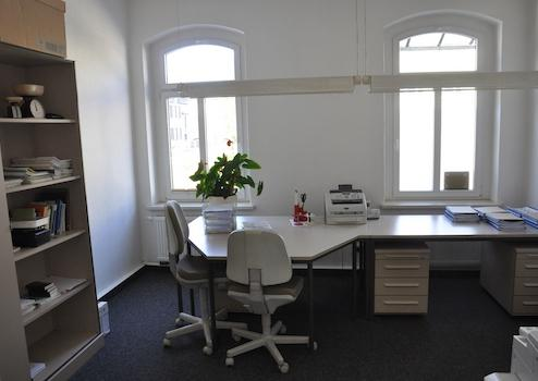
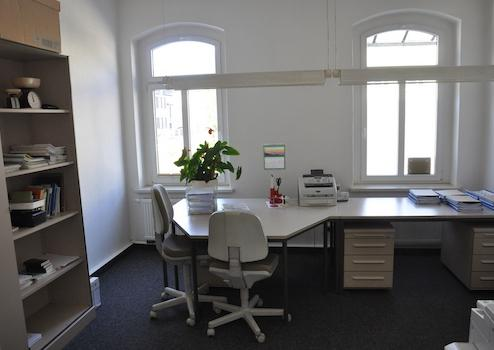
+ calendar [262,143,286,171]
